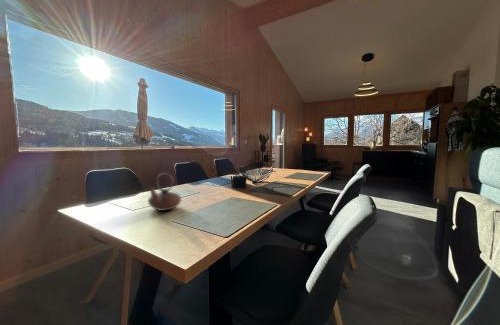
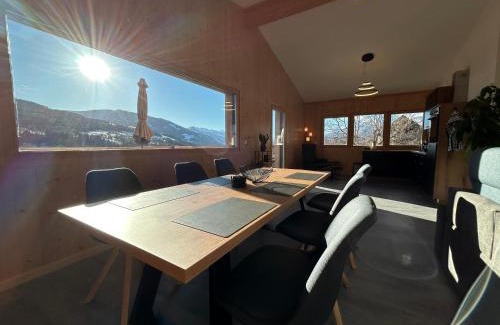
- teapot [147,172,182,212]
